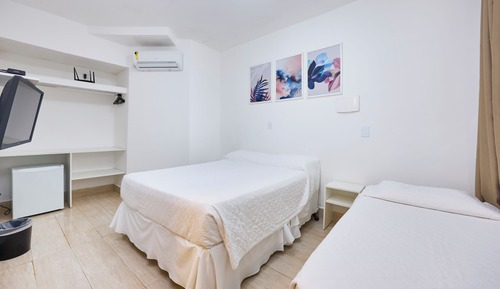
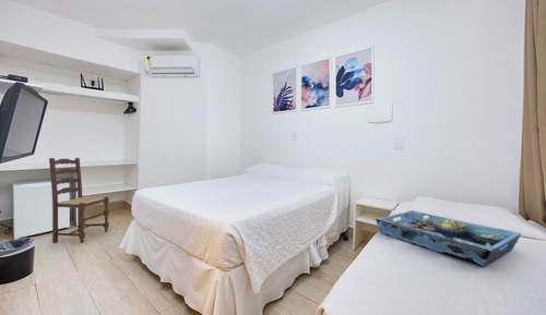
+ serving tray [375,209,522,268]
+ dining chair [48,157,110,244]
